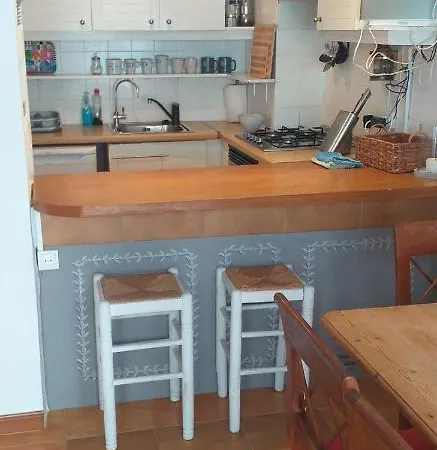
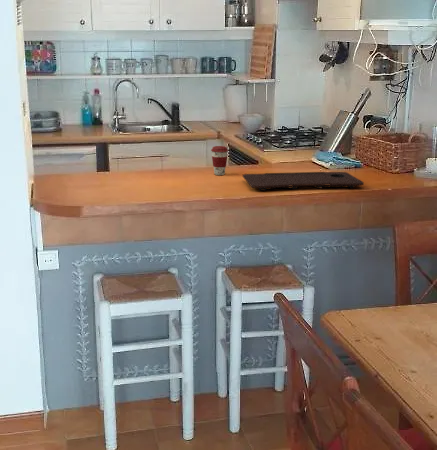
+ coffee cup [210,145,229,176]
+ cutting board [242,171,365,192]
